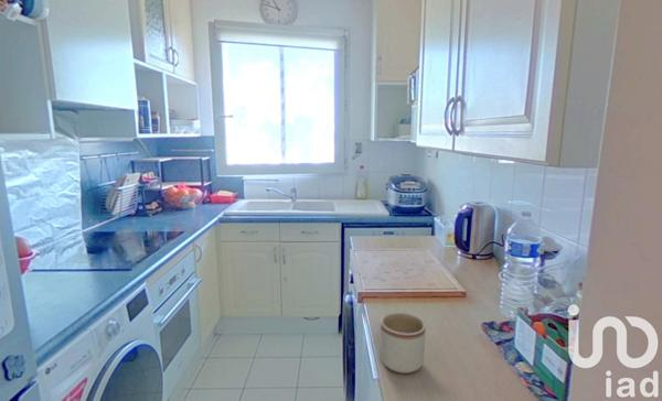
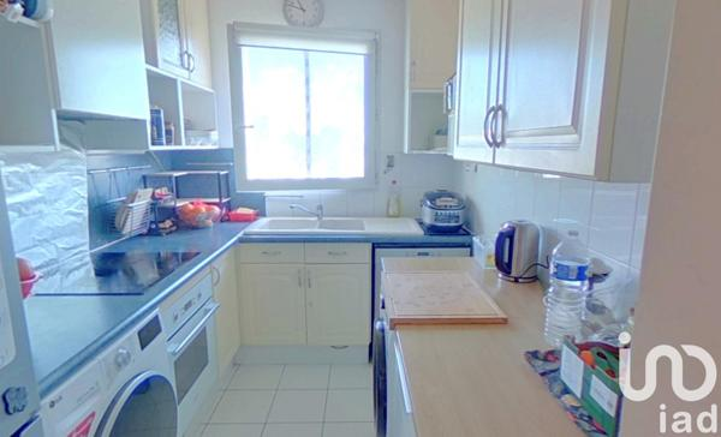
- mug [380,312,427,375]
